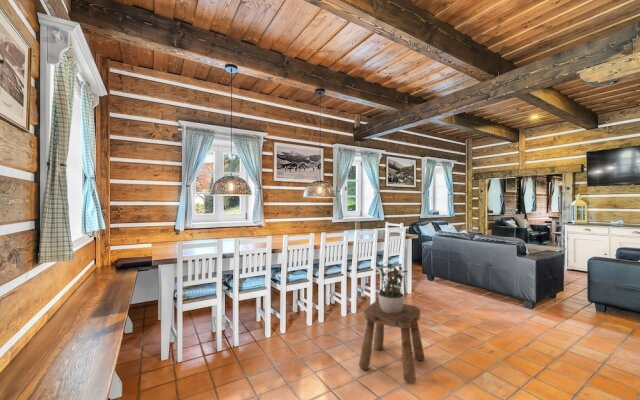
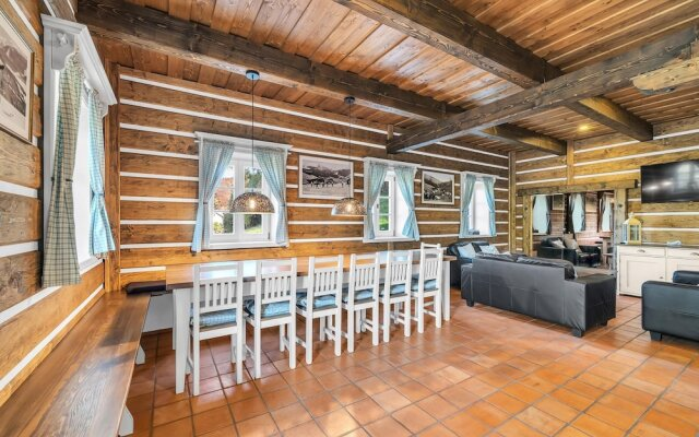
- potted plant [376,261,409,314]
- stool [358,300,425,384]
